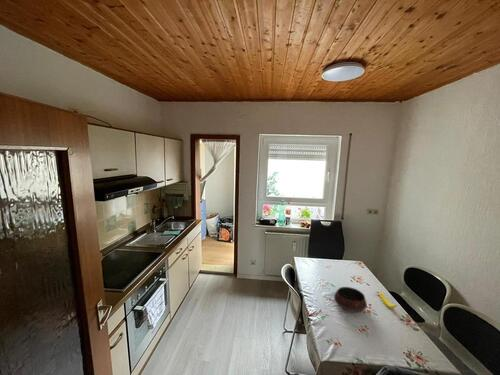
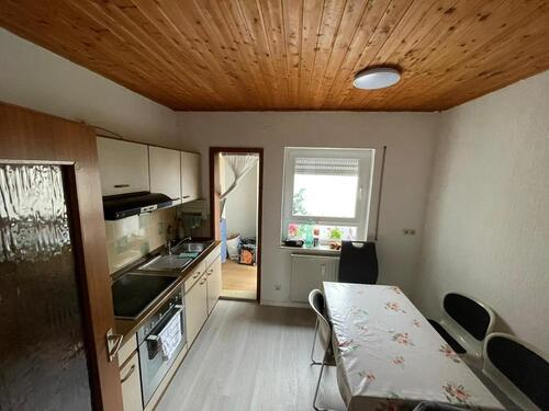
- banana [378,290,398,309]
- bowl [333,286,368,313]
